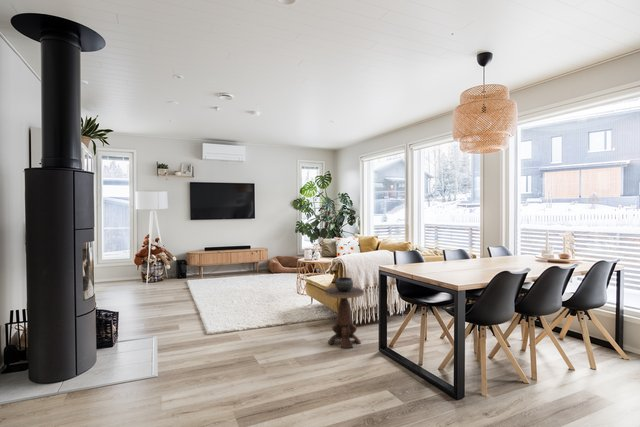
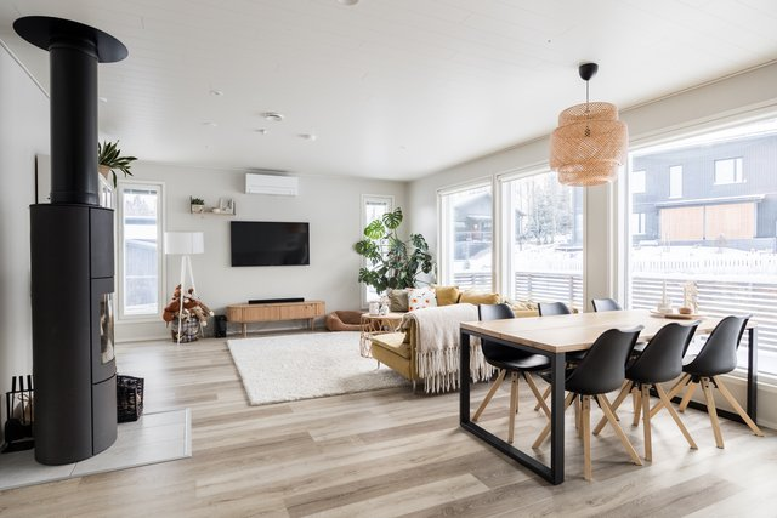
- side table [324,276,365,349]
